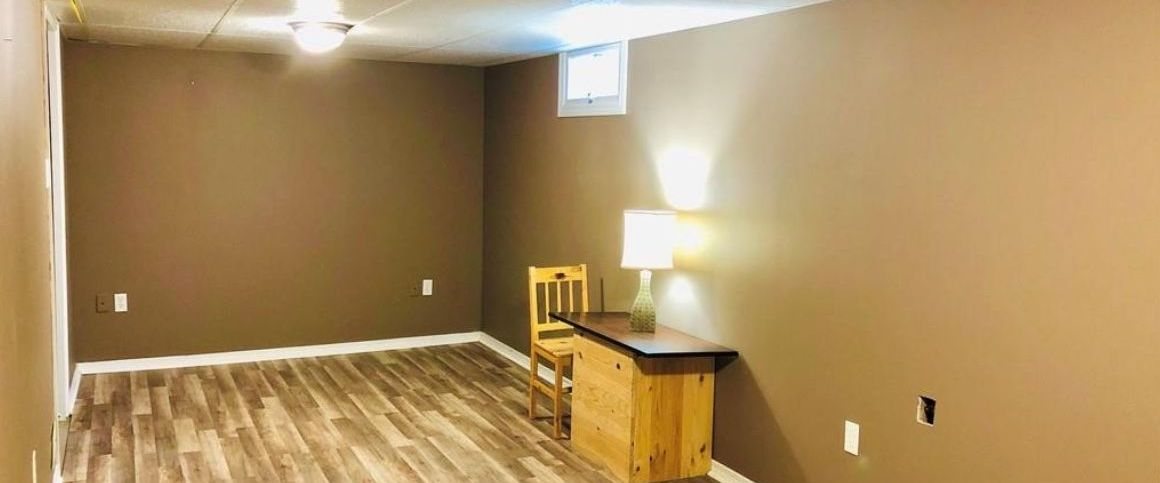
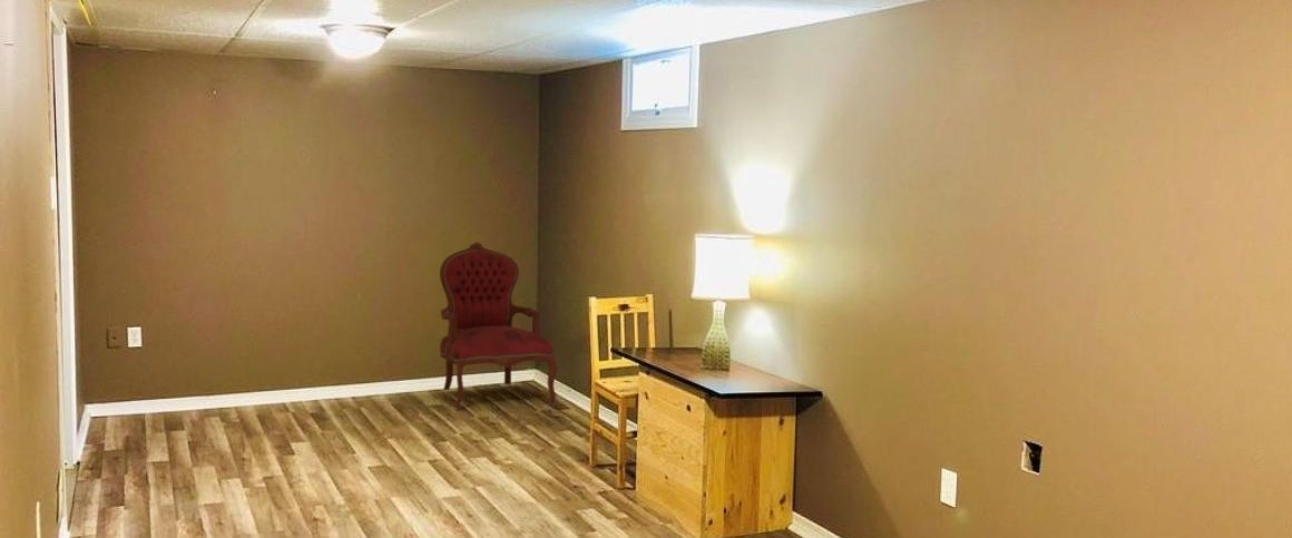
+ armchair [439,242,558,409]
